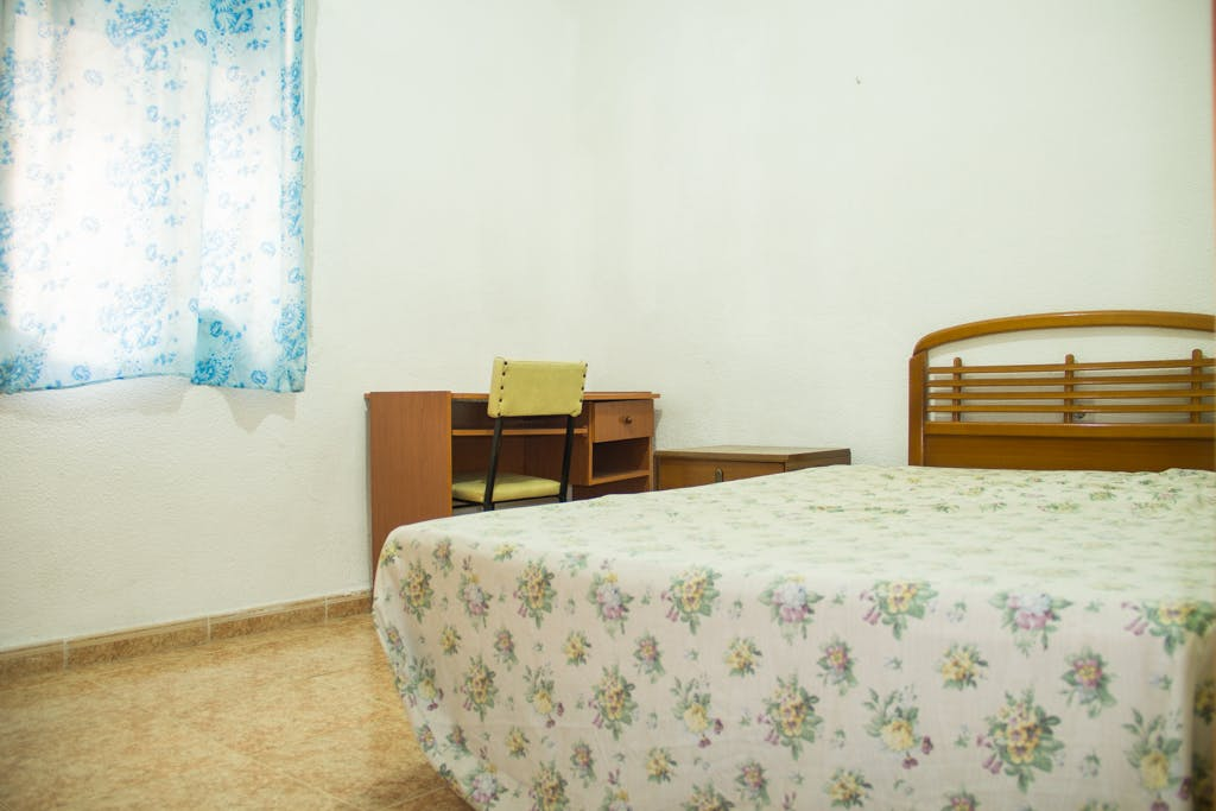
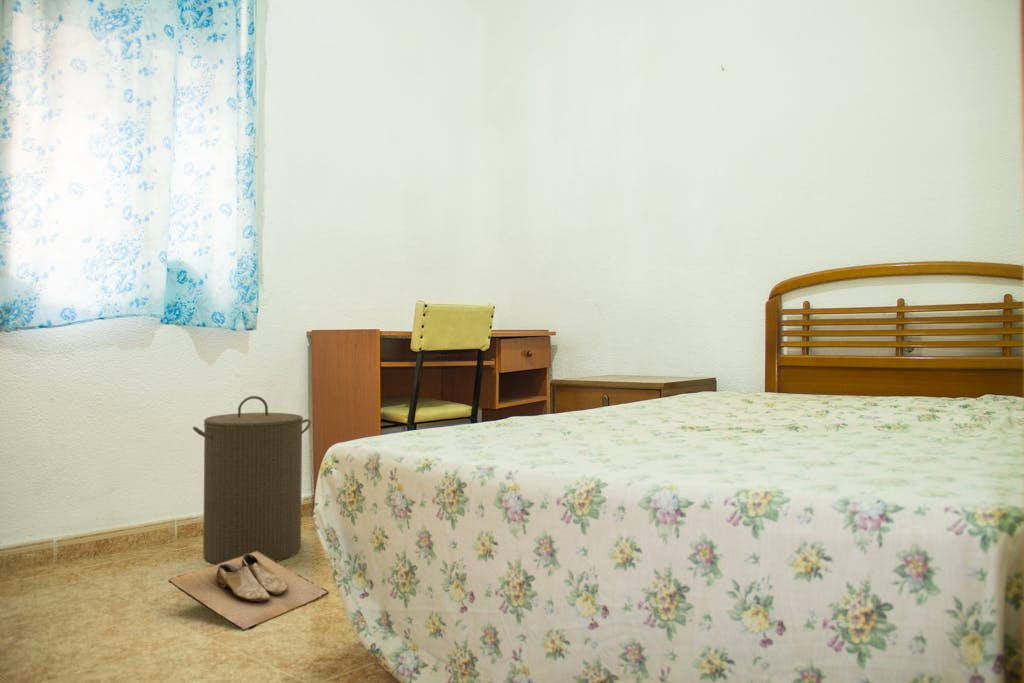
+ laundry hamper [192,395,312,565]
+ shoes [167,551,330,631]
